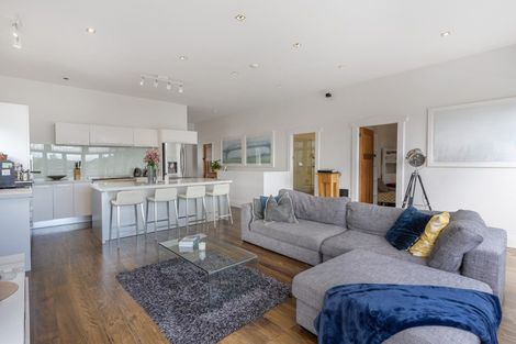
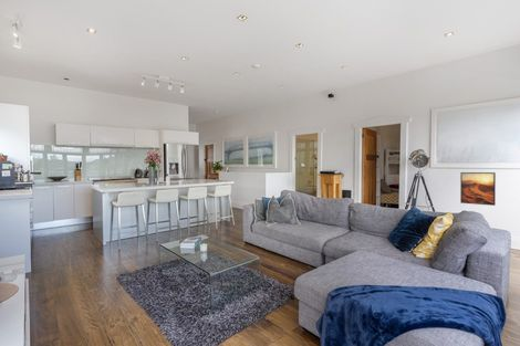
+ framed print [459,171,497,207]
